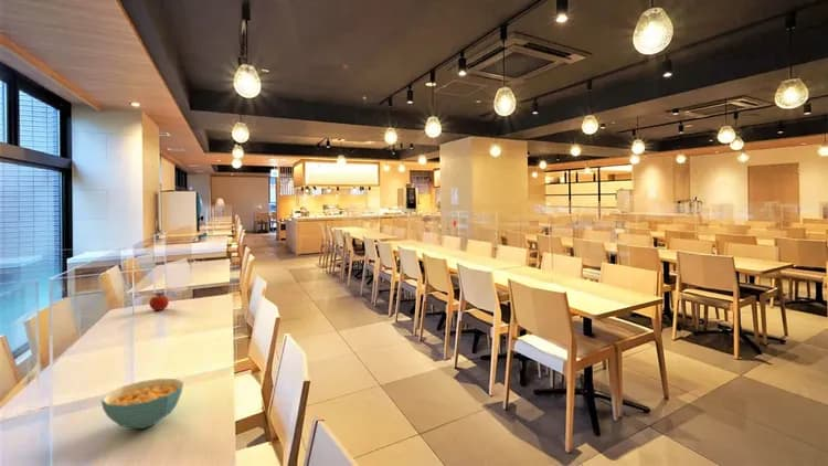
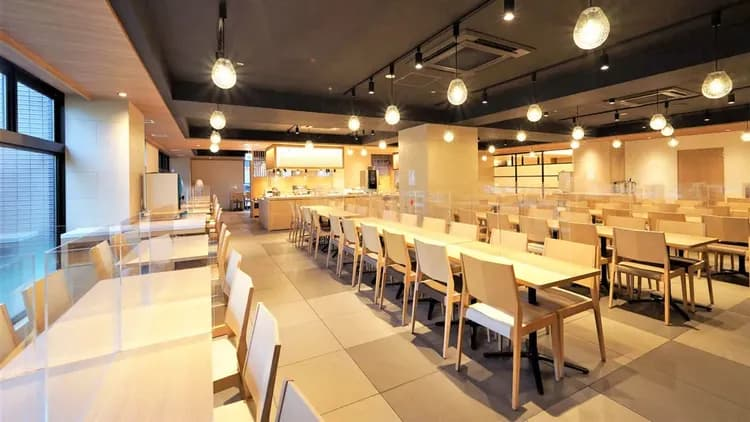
- cereal bowl [100,378,184,430]
- fruit [148,292,170,311]
